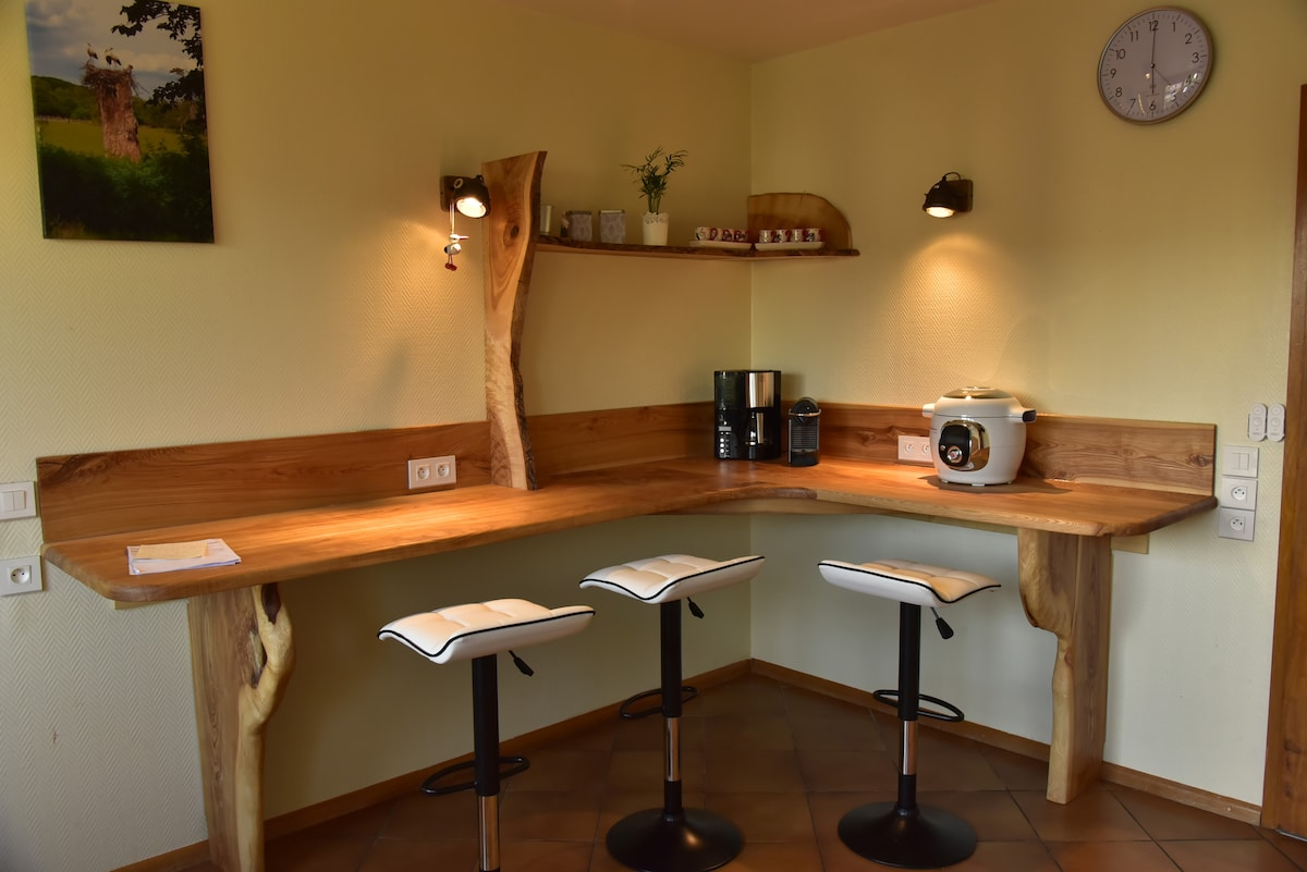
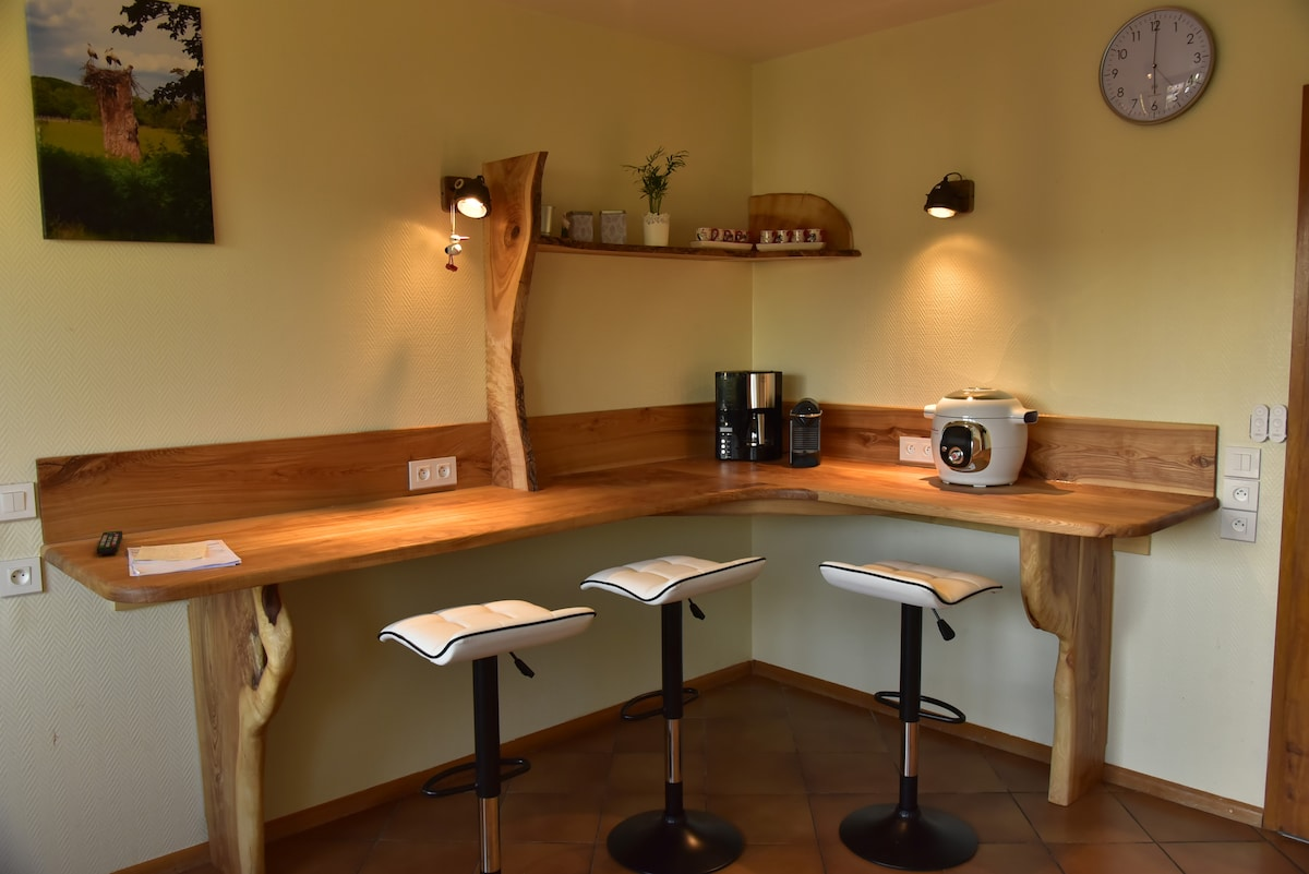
+ remote control [96,530,123,555]
